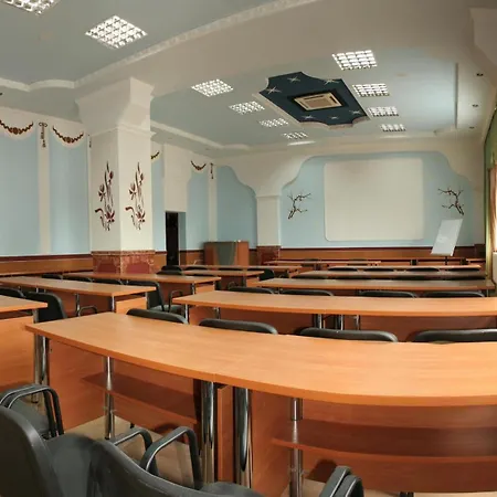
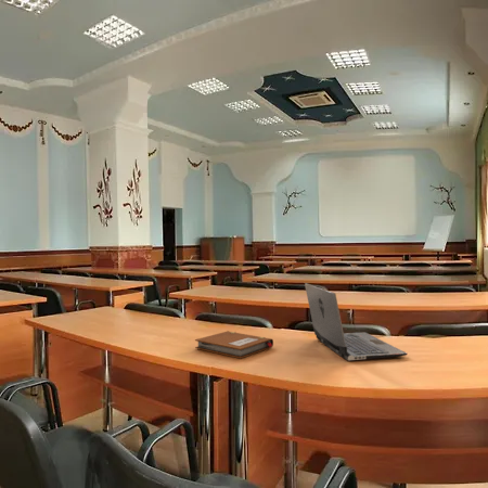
+ notebook [194,331,274,359]
+ laptop computer [304,282,409,361]
